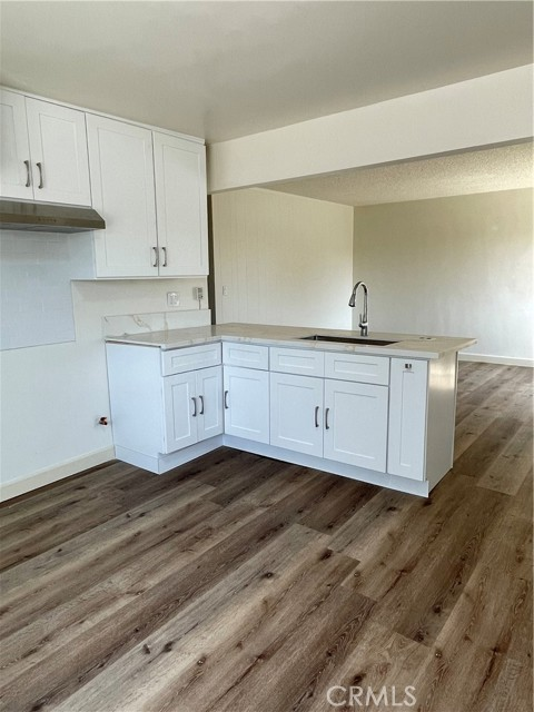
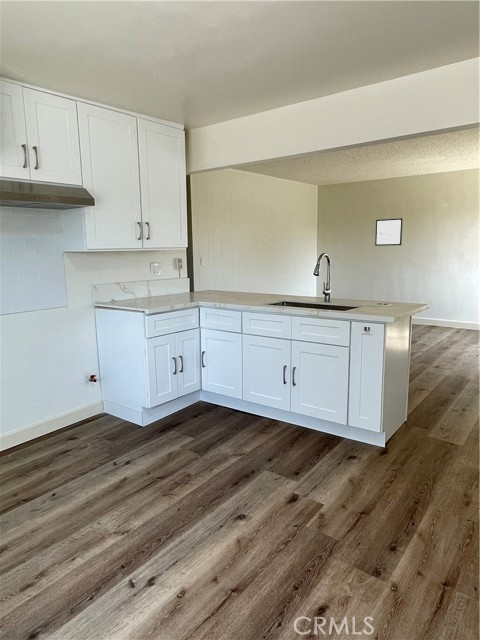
+ wall art [374,217,404,247]
